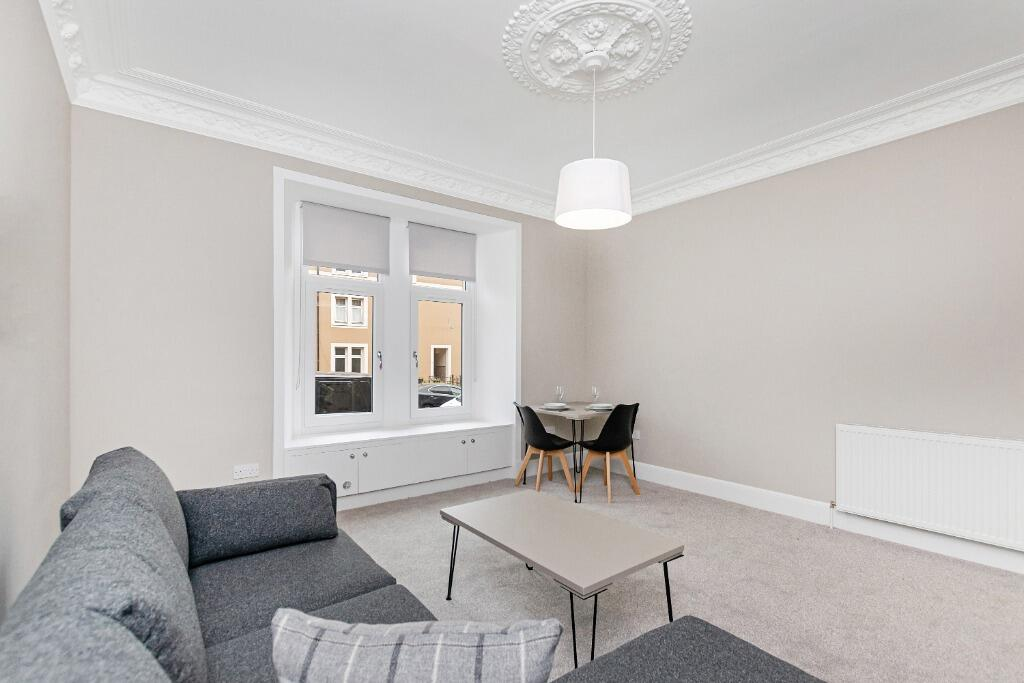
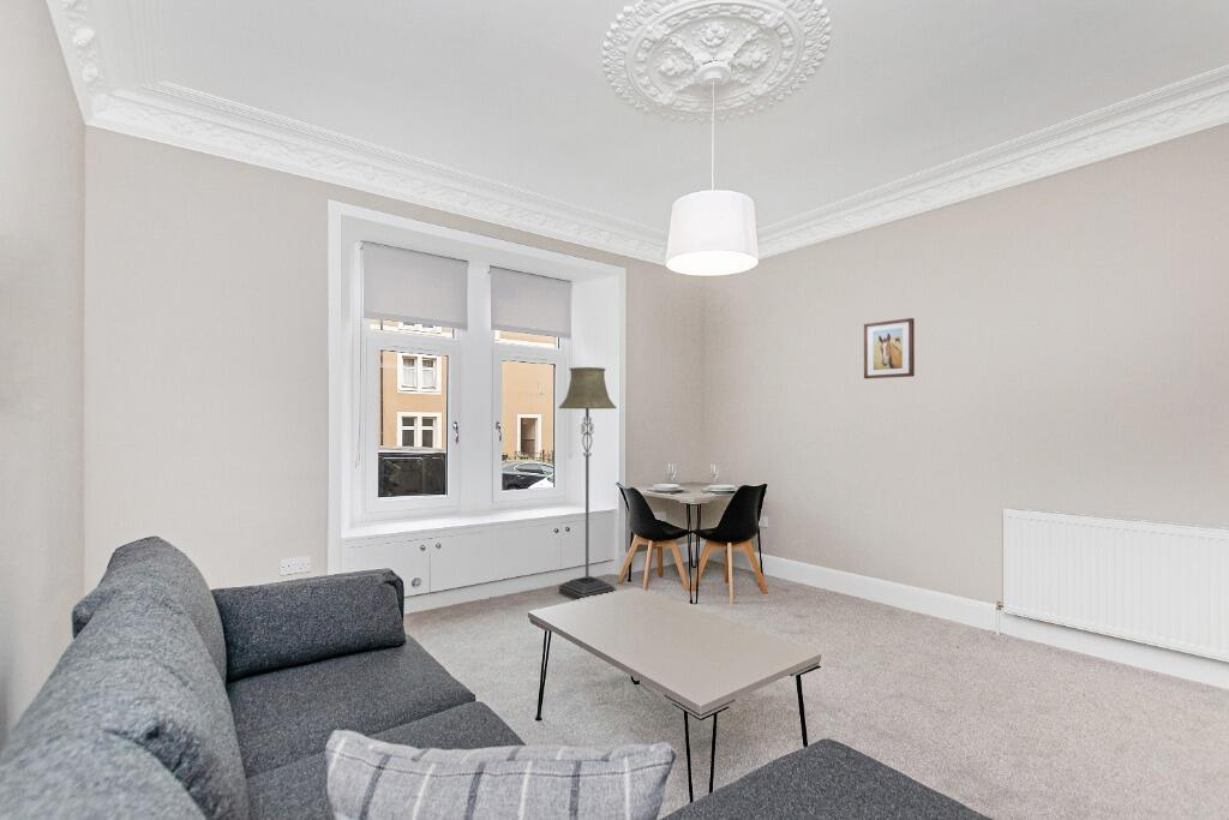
+ wall art [863,317,916,379]
+ floor lamp [558,366,617,600]
